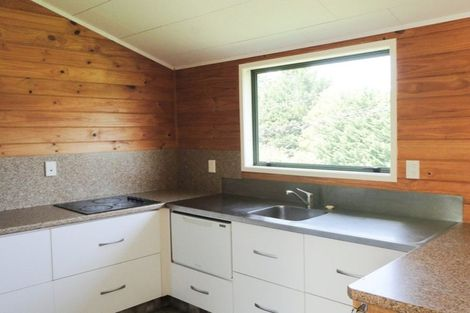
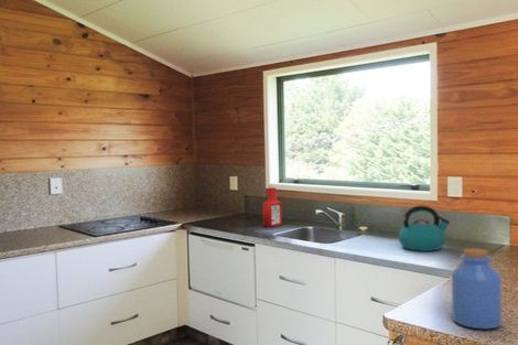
+ kettle [398,204,451,252]
+ jar [451,247,504,330]
+ soap bottle [262,184,283,228]
